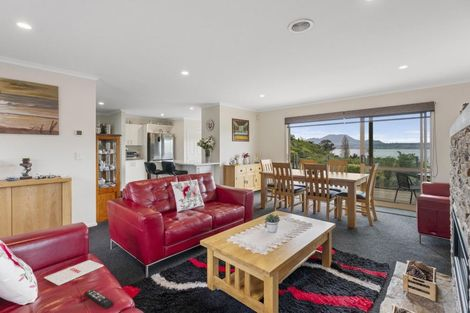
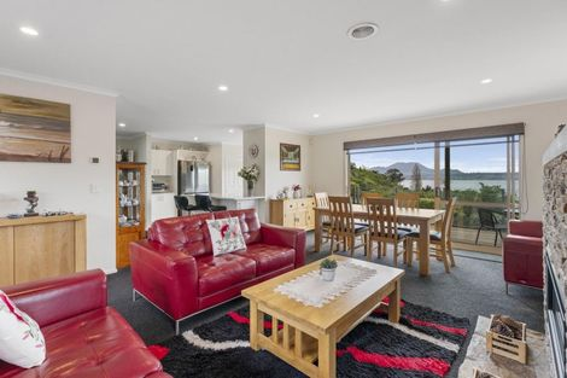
- remote control [83,288,115,310]
- magazine [43,259,105,287]
